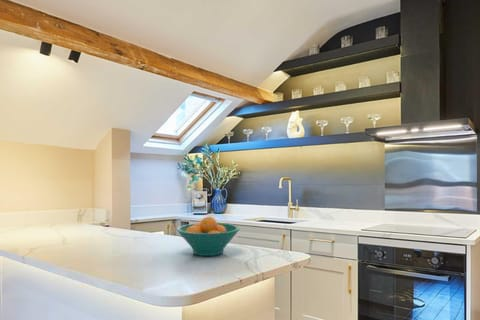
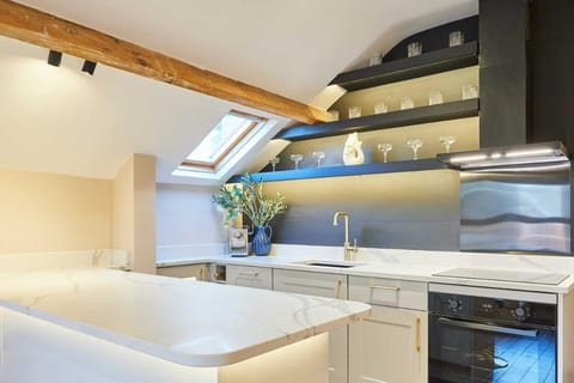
- fruit bowl [176,215,241,257]
